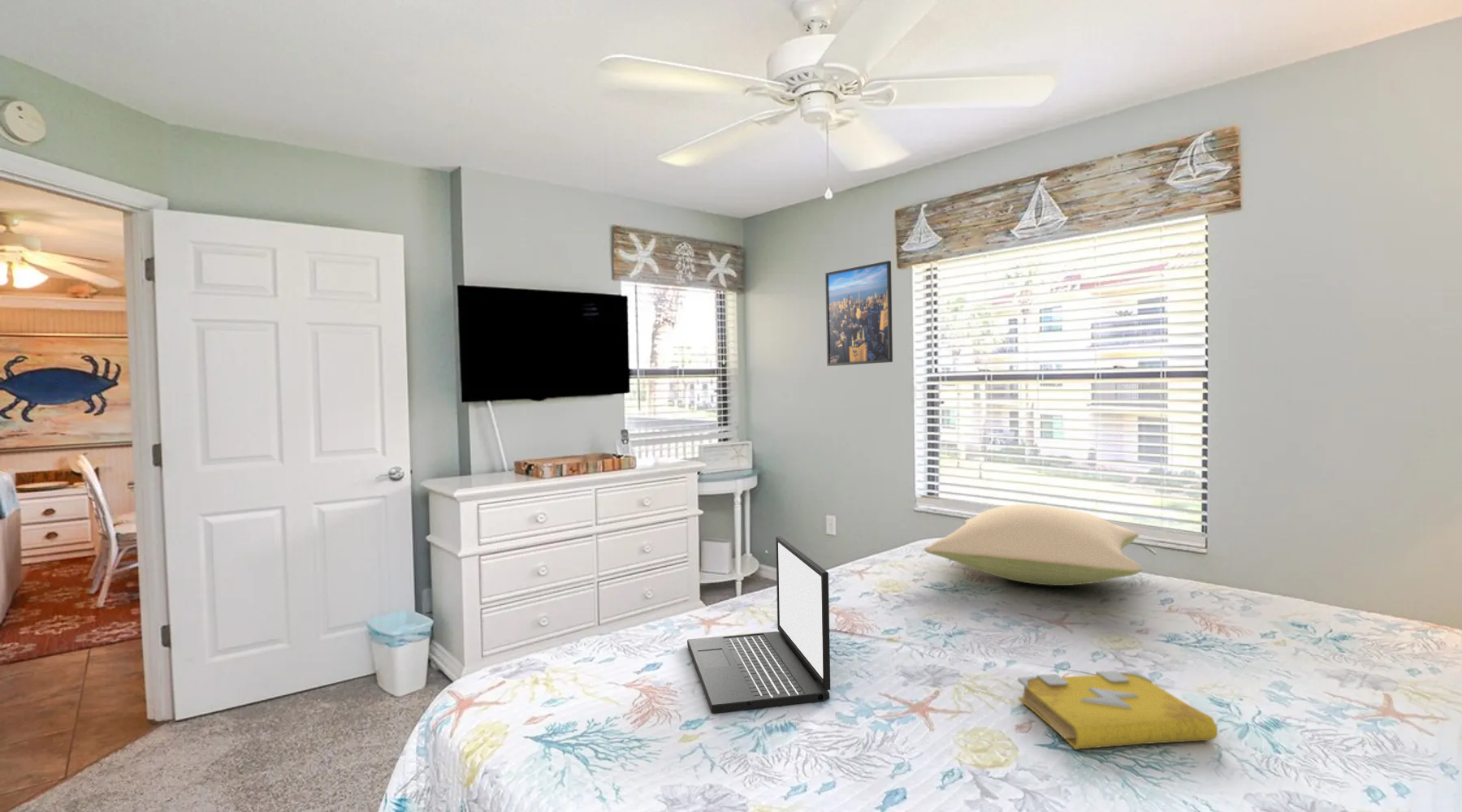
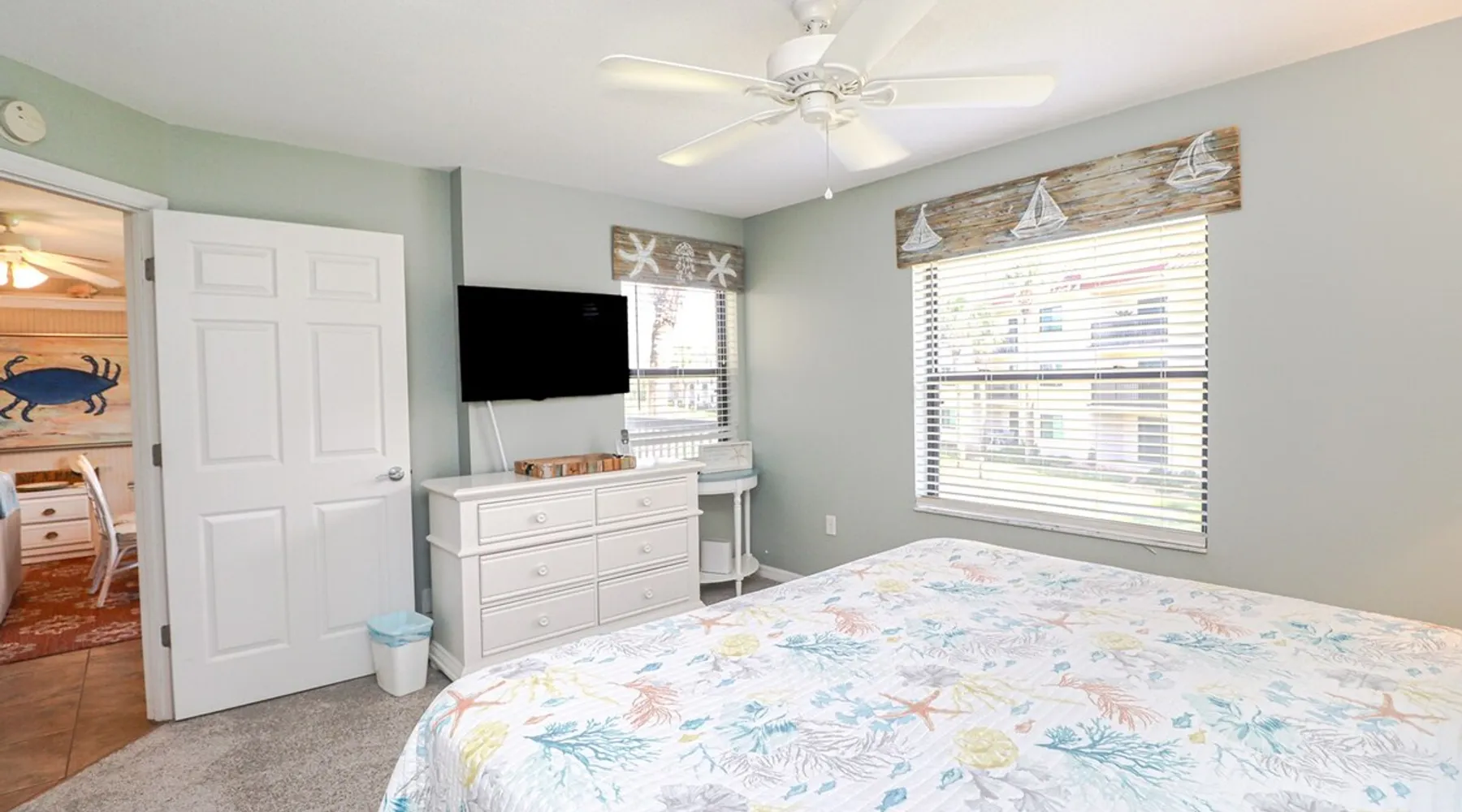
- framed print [824,260,893,367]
- laptop [686,535,831,714]
- pillow [923,503,1143,586]
- spell book [1017,670,1219,750]
